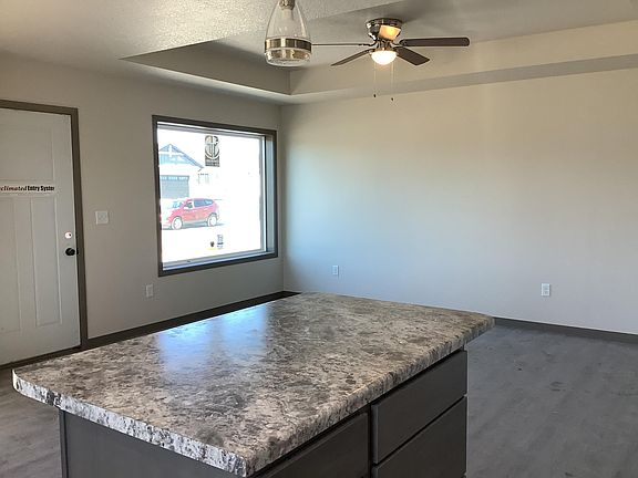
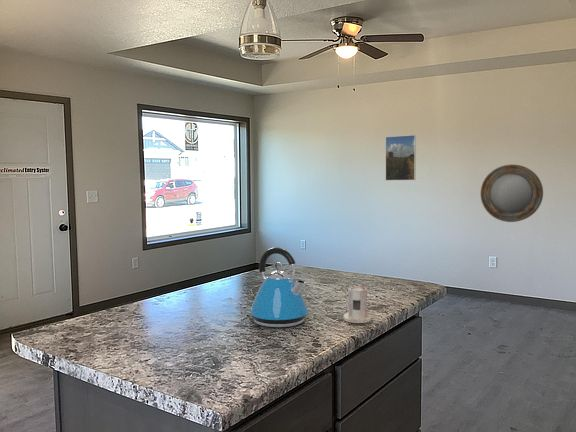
+ candle [342,284,373,324]
+ home mirror [479,164,544,223]
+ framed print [384,134,417,182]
+ kettle [249,246,309,328]
